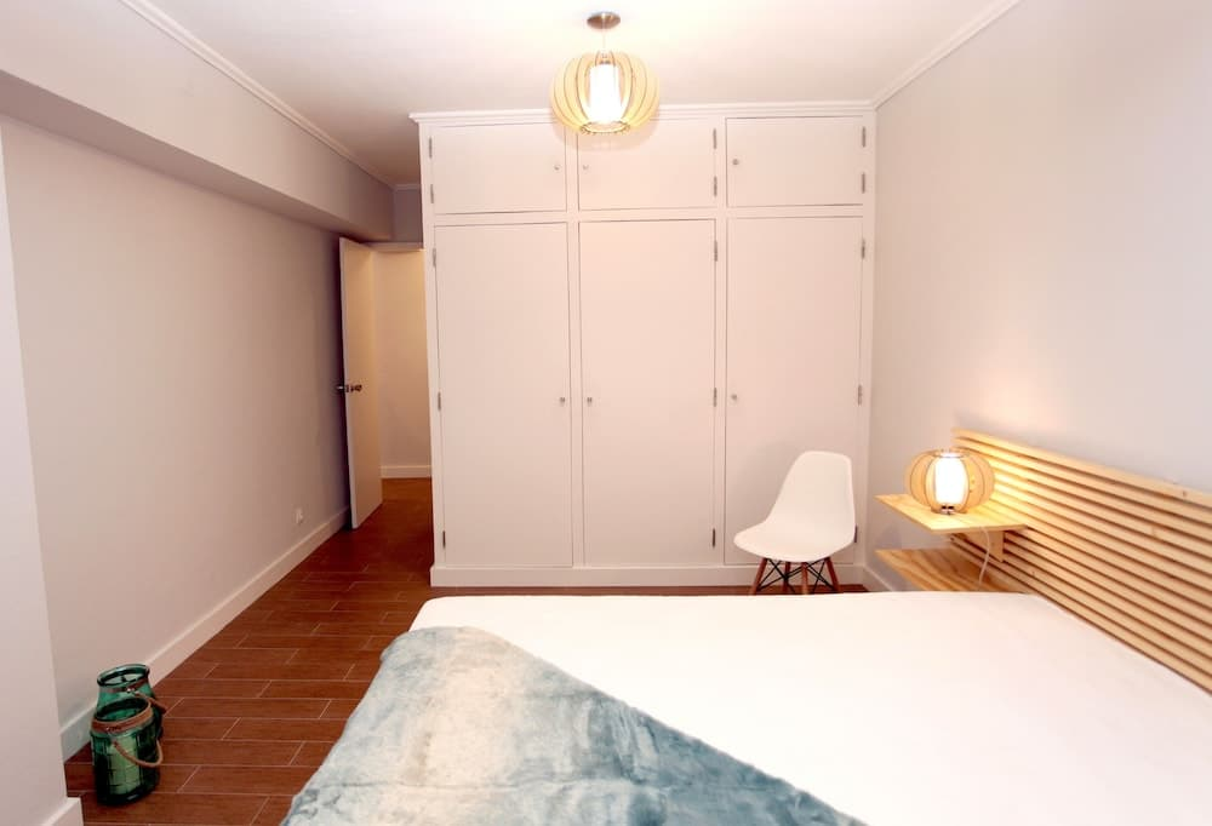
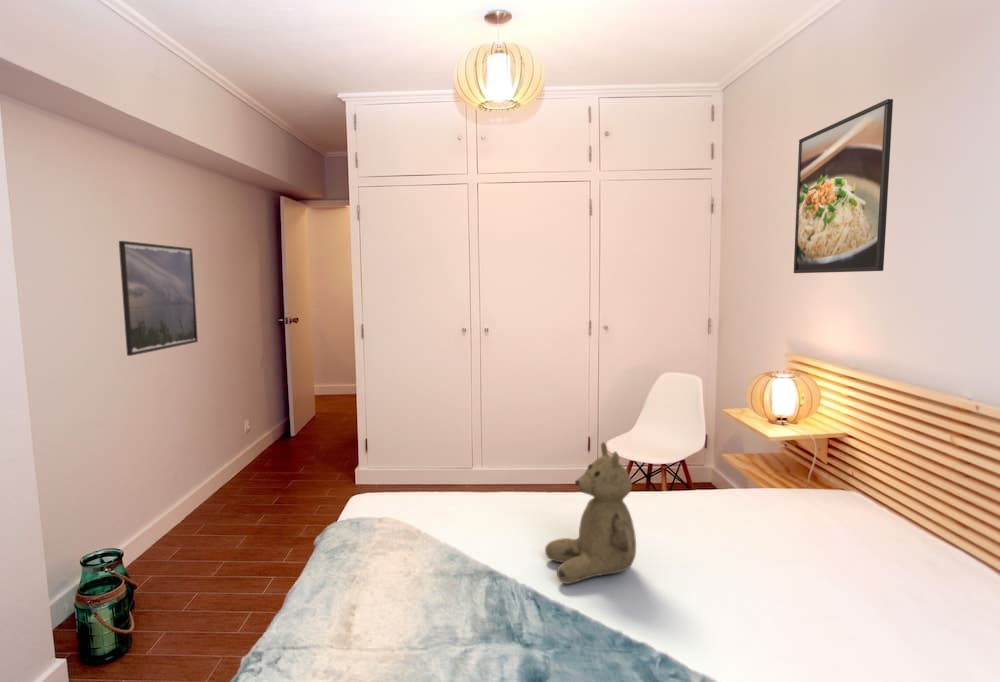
+ teddy bear [544,441,637,585]
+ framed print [793,98,894,274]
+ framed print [118,240,199,357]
